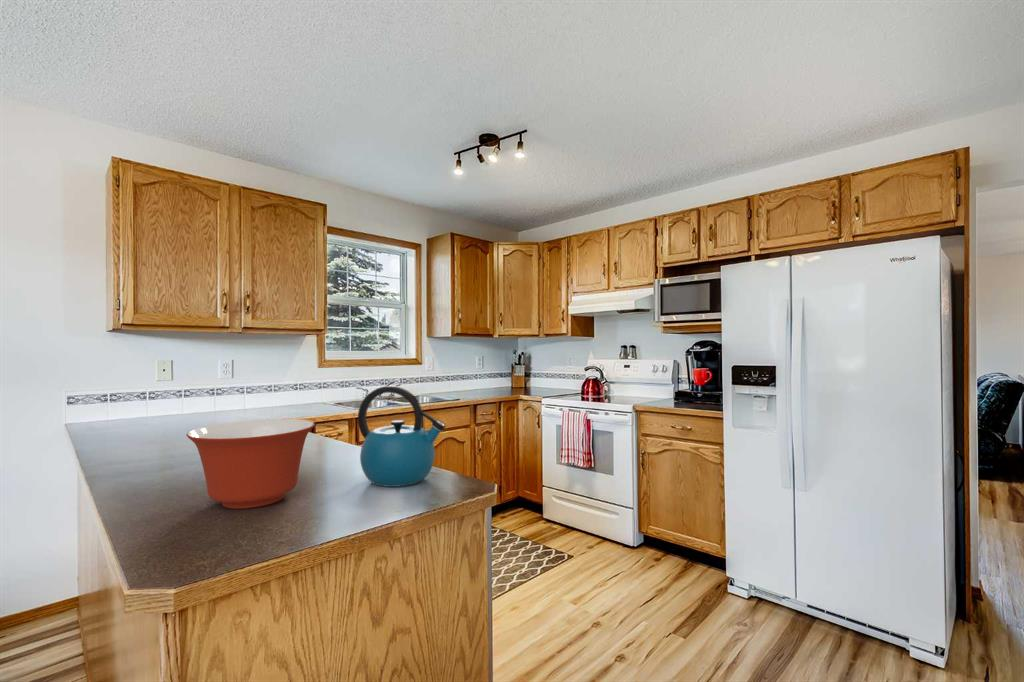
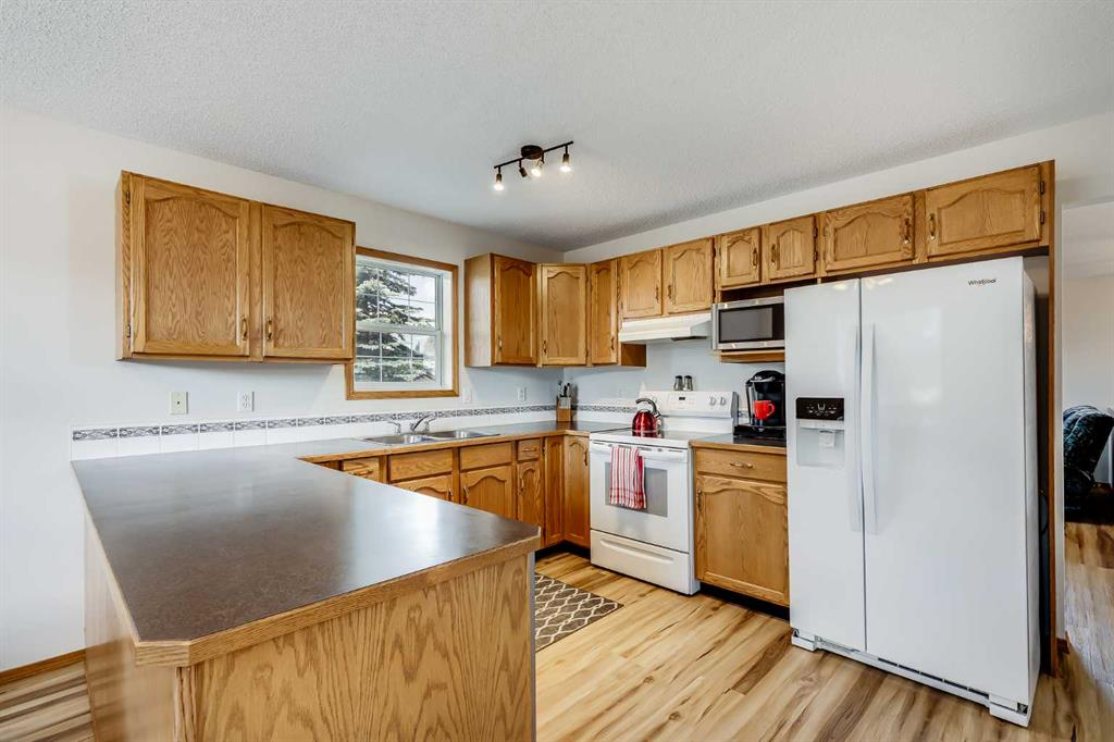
- mixing bowl [185,418,316,510]
- kettle [357,385,447,488]
